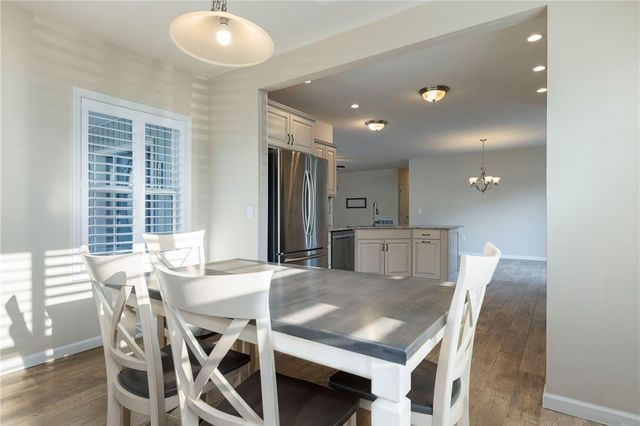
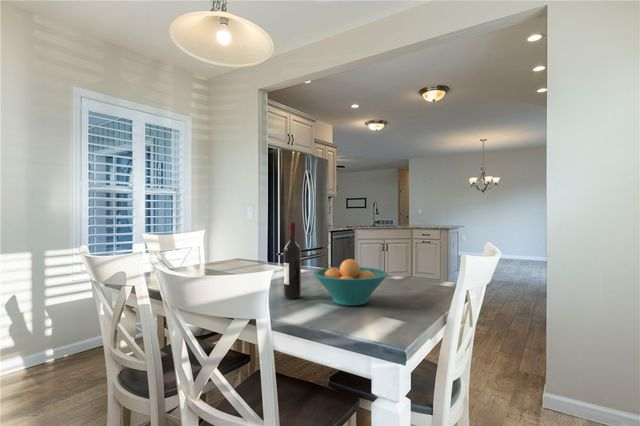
+ wine bottle [283,221,302,300]
+ fruit bowl [313,258,389,307]
